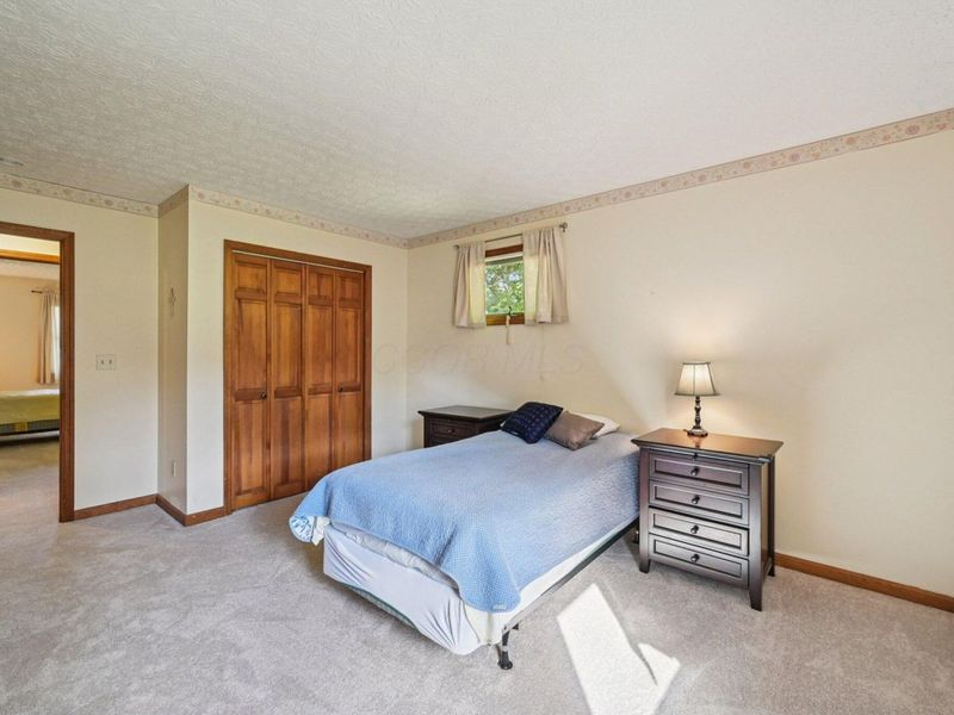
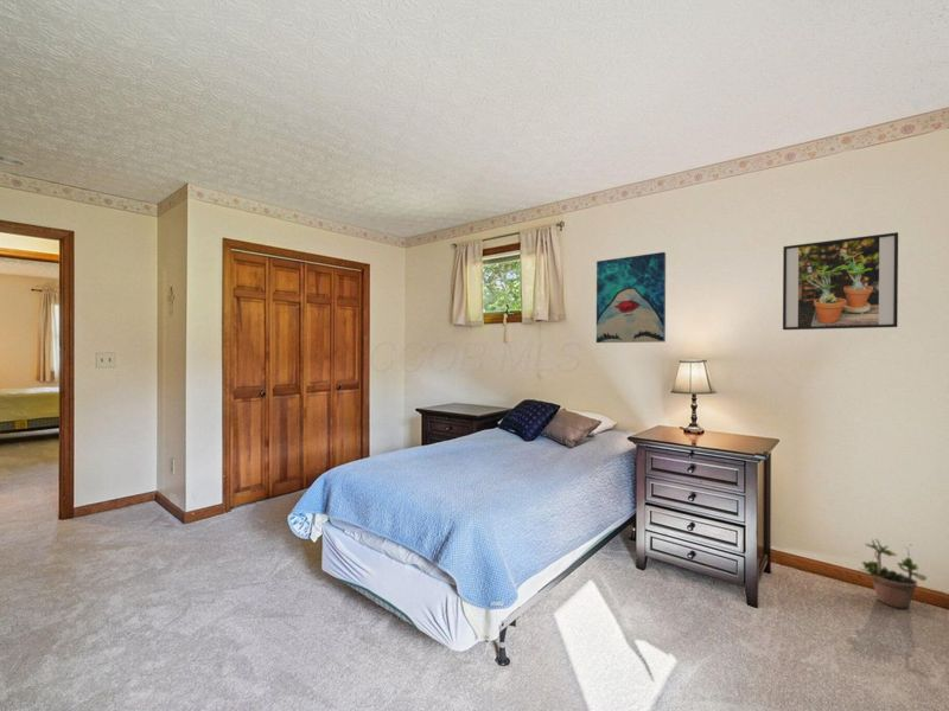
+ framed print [782,231,899,331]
+ wall art [595,251,667,344]
+ potted plant [858,538,928,610]
